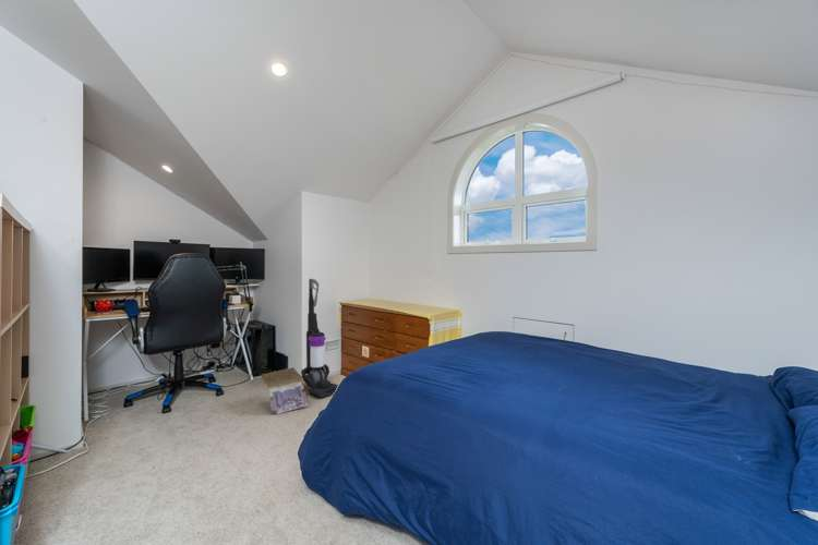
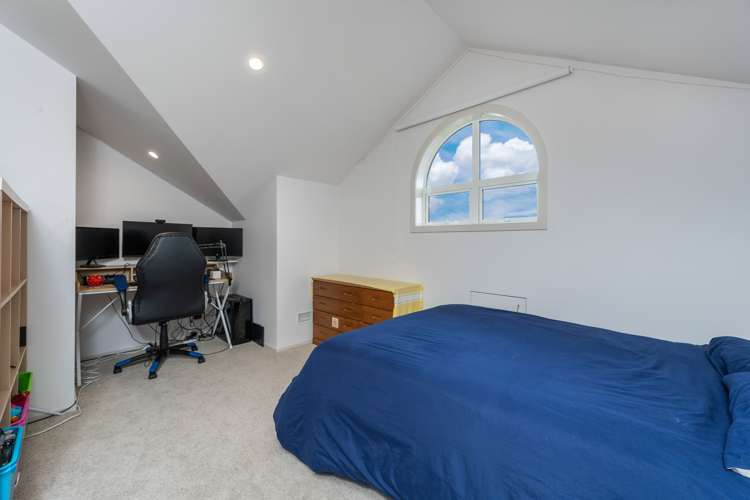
- vacuum cleaner [300,278,339,399]
- cardboard box [260,366,310,415]
